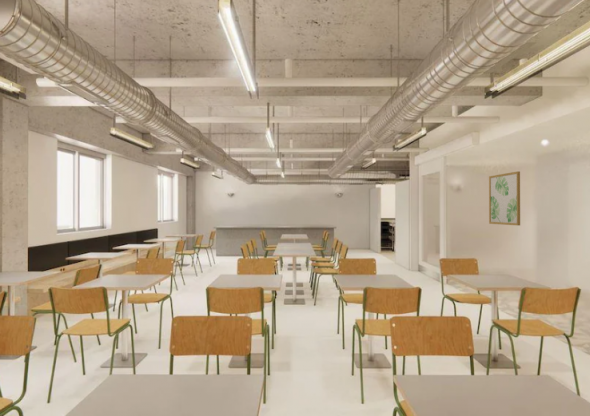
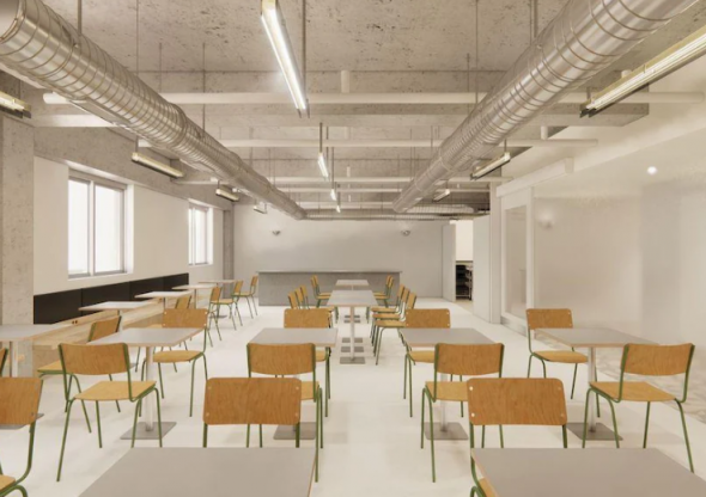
- wall art [488,170,521,226]
